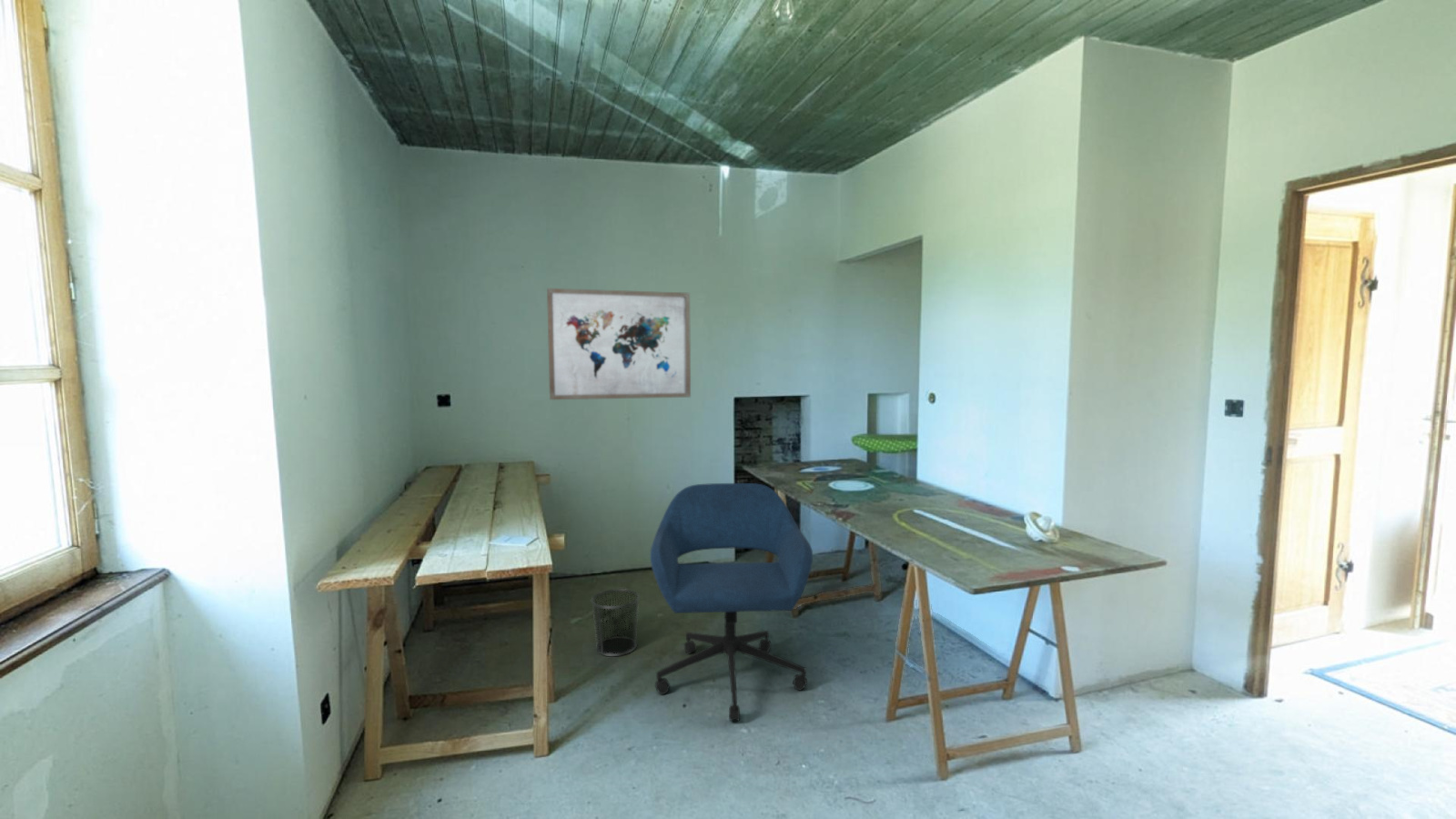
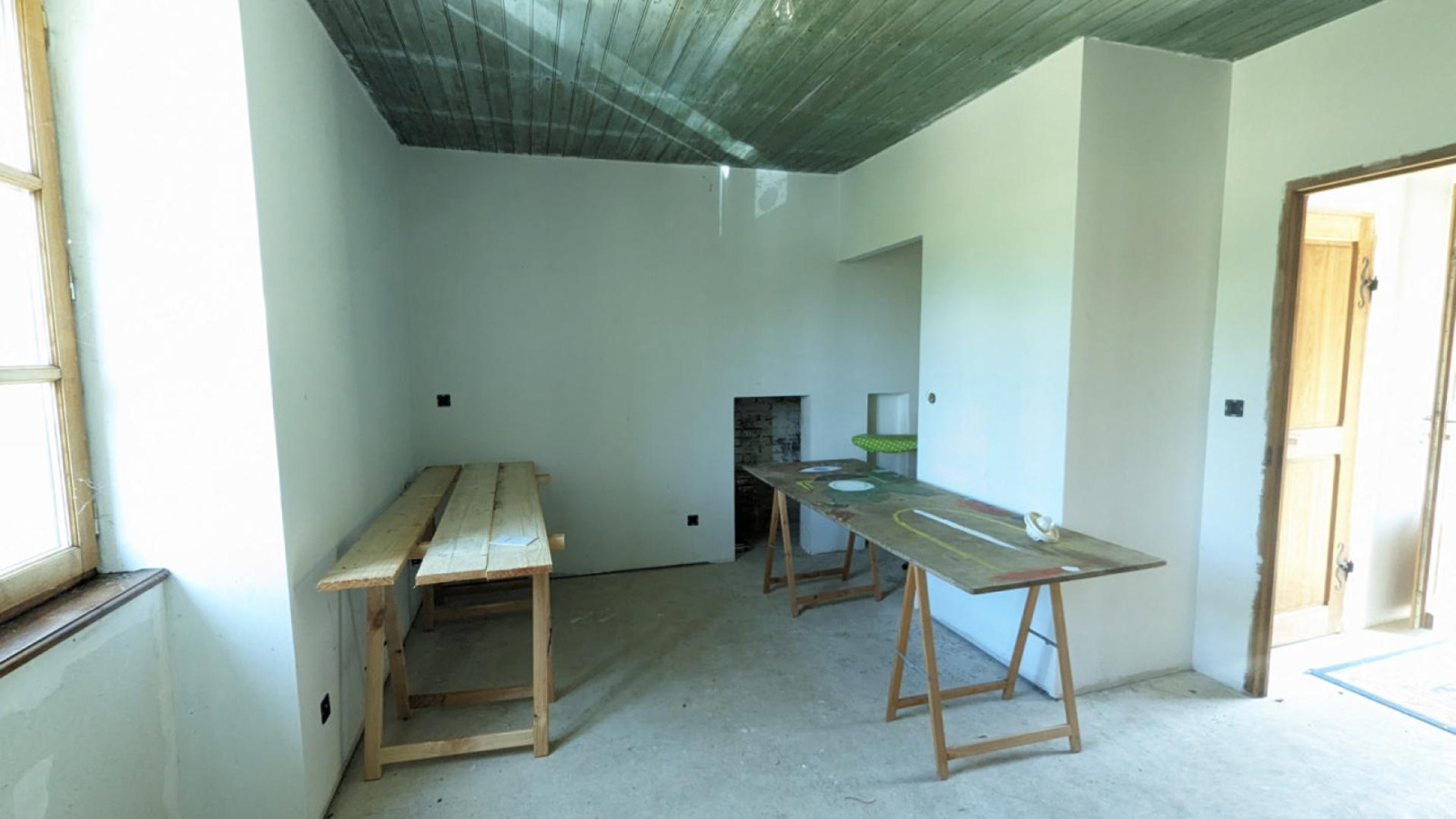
- waste bin [591,588,641,657]
- wall art [546,288,692,400]
- office chair [650,482,814,722]
